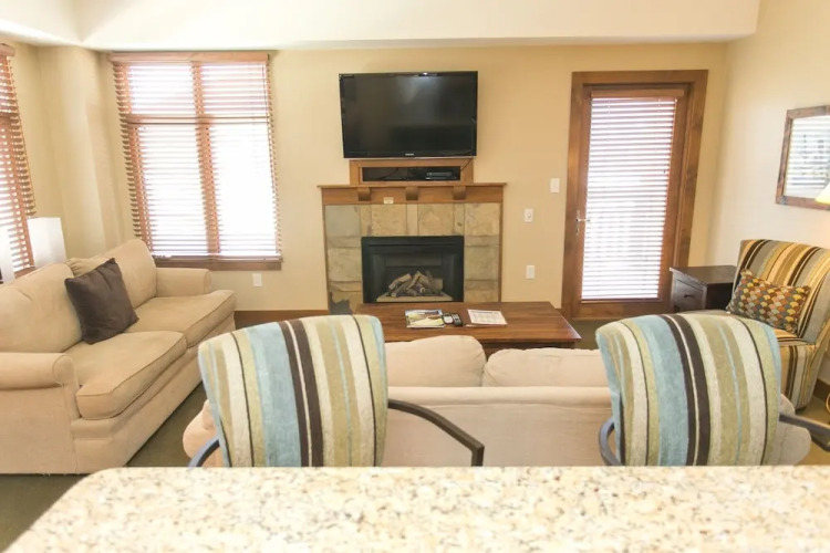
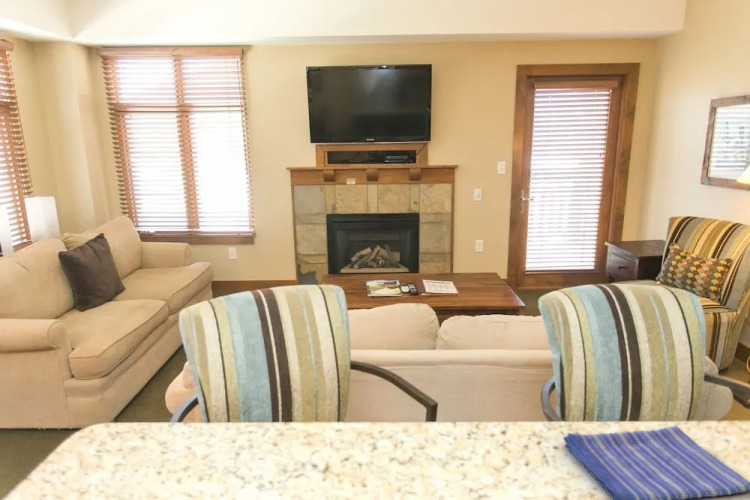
+ dish towel [562,425,750,500]
